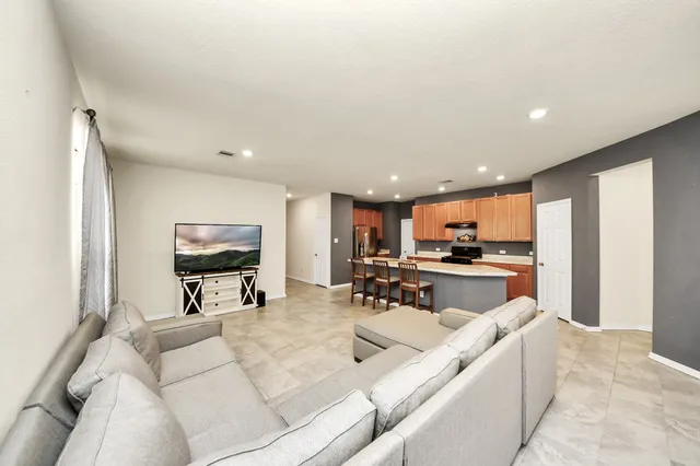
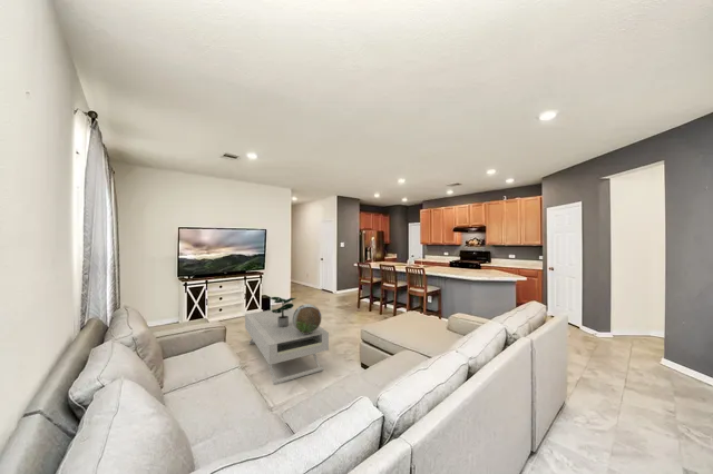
+ potted plant [268,296,296,327]
+ coffee table [244,307,330,386]
+ decorative sphere [293,303,322,334]
